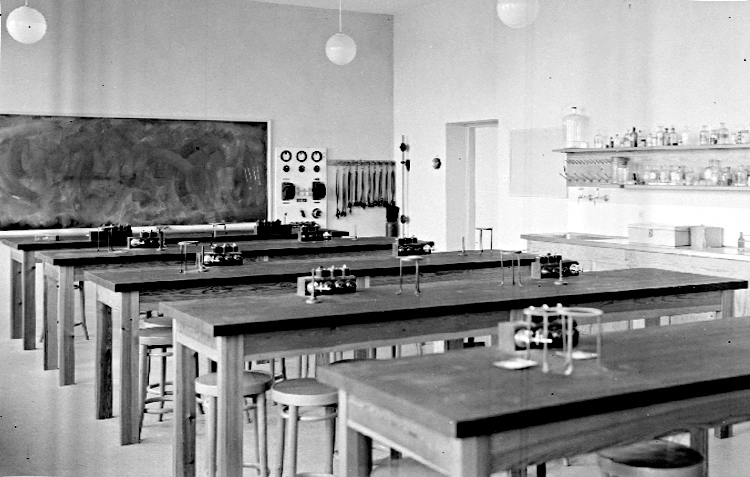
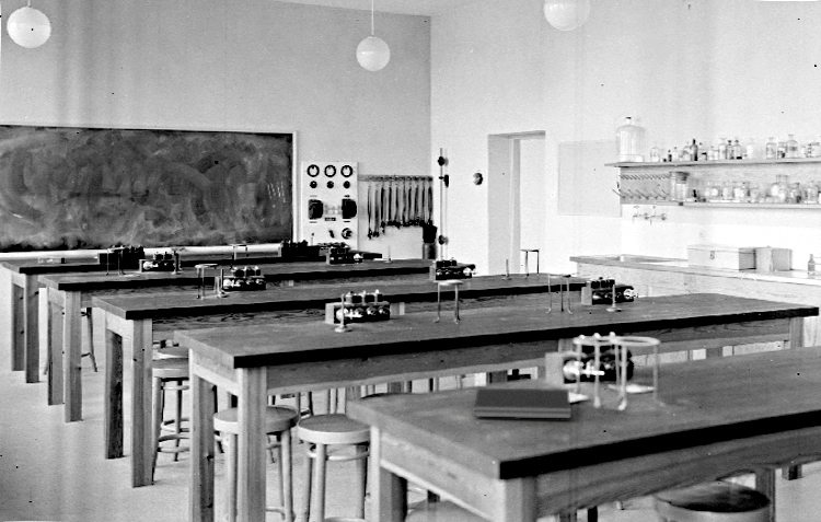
+ notepad [473,387,573,419]
